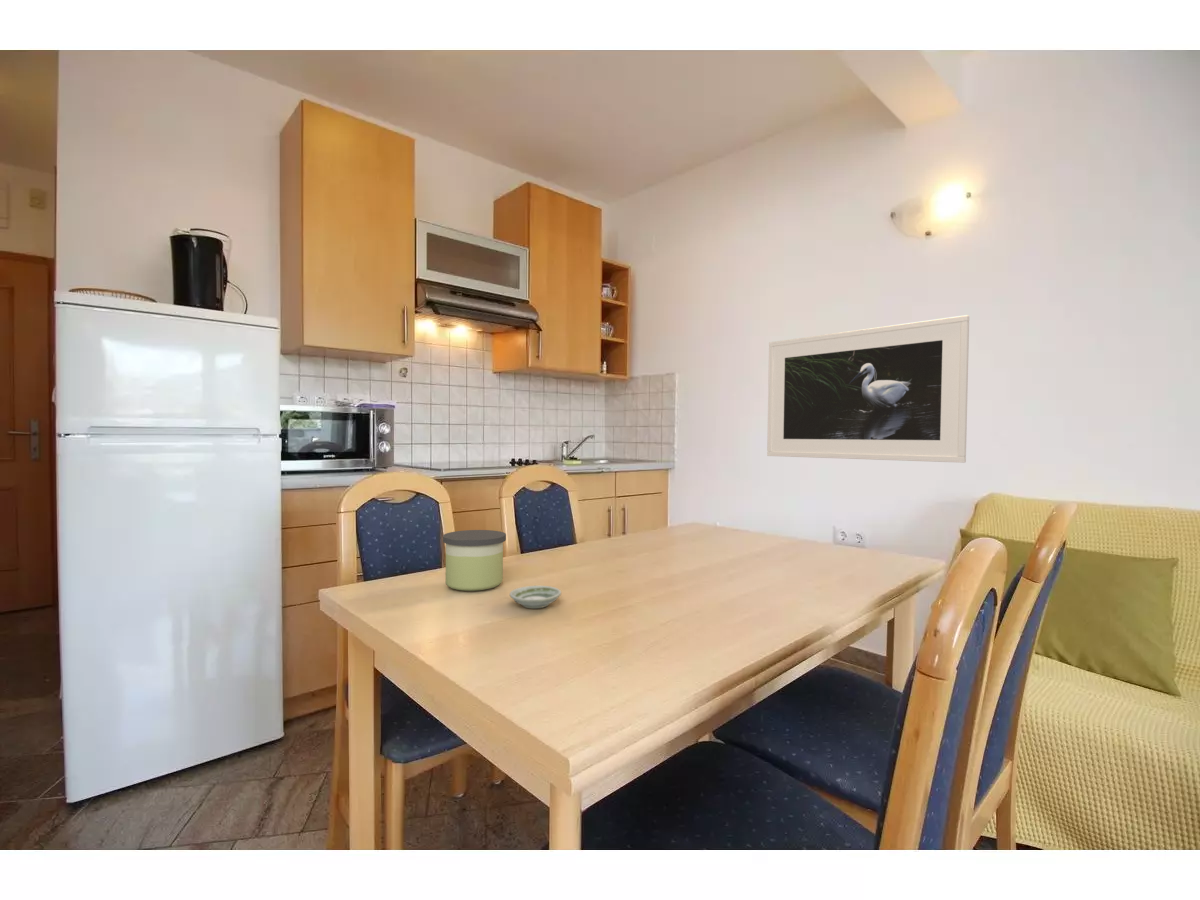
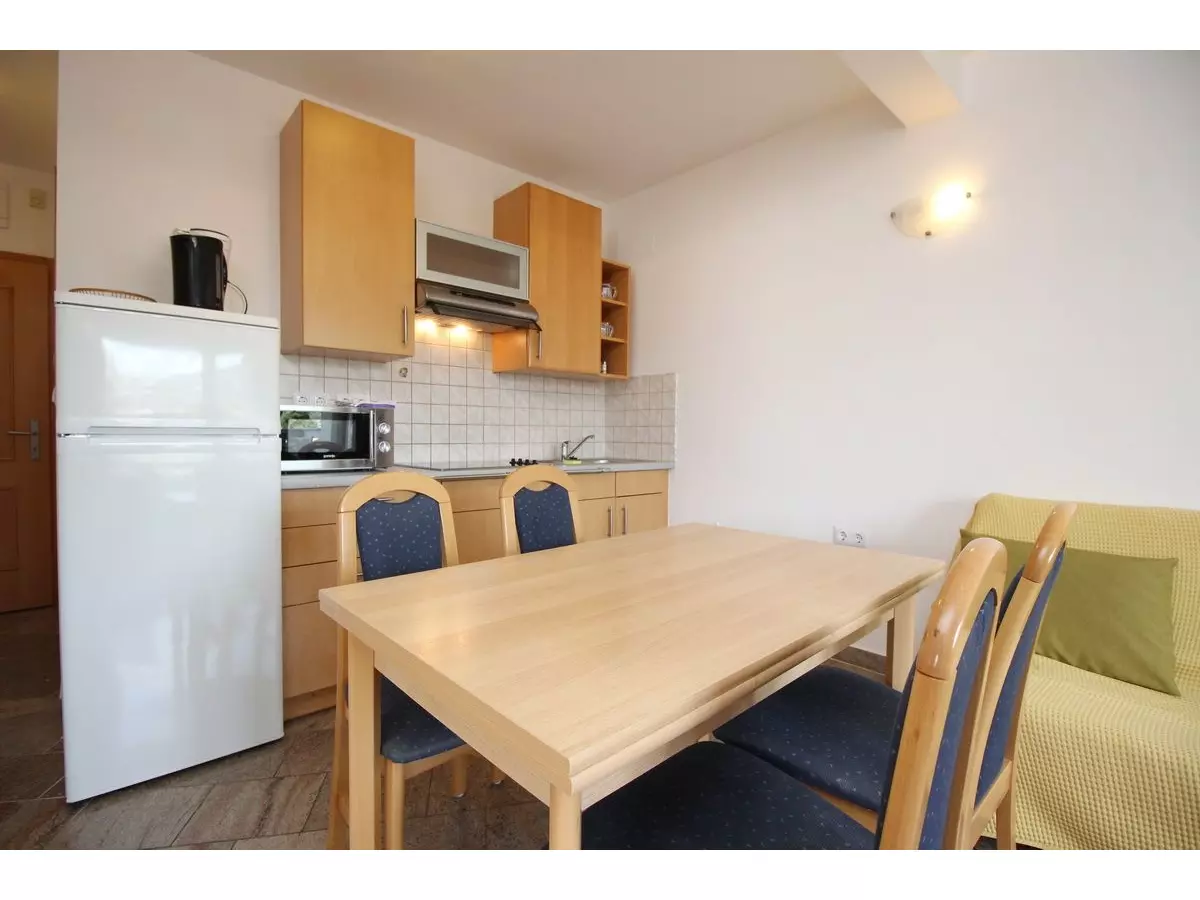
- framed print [766,314,970,464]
- candle [442,529,507,592]
- saucer [509,585,562,609]
